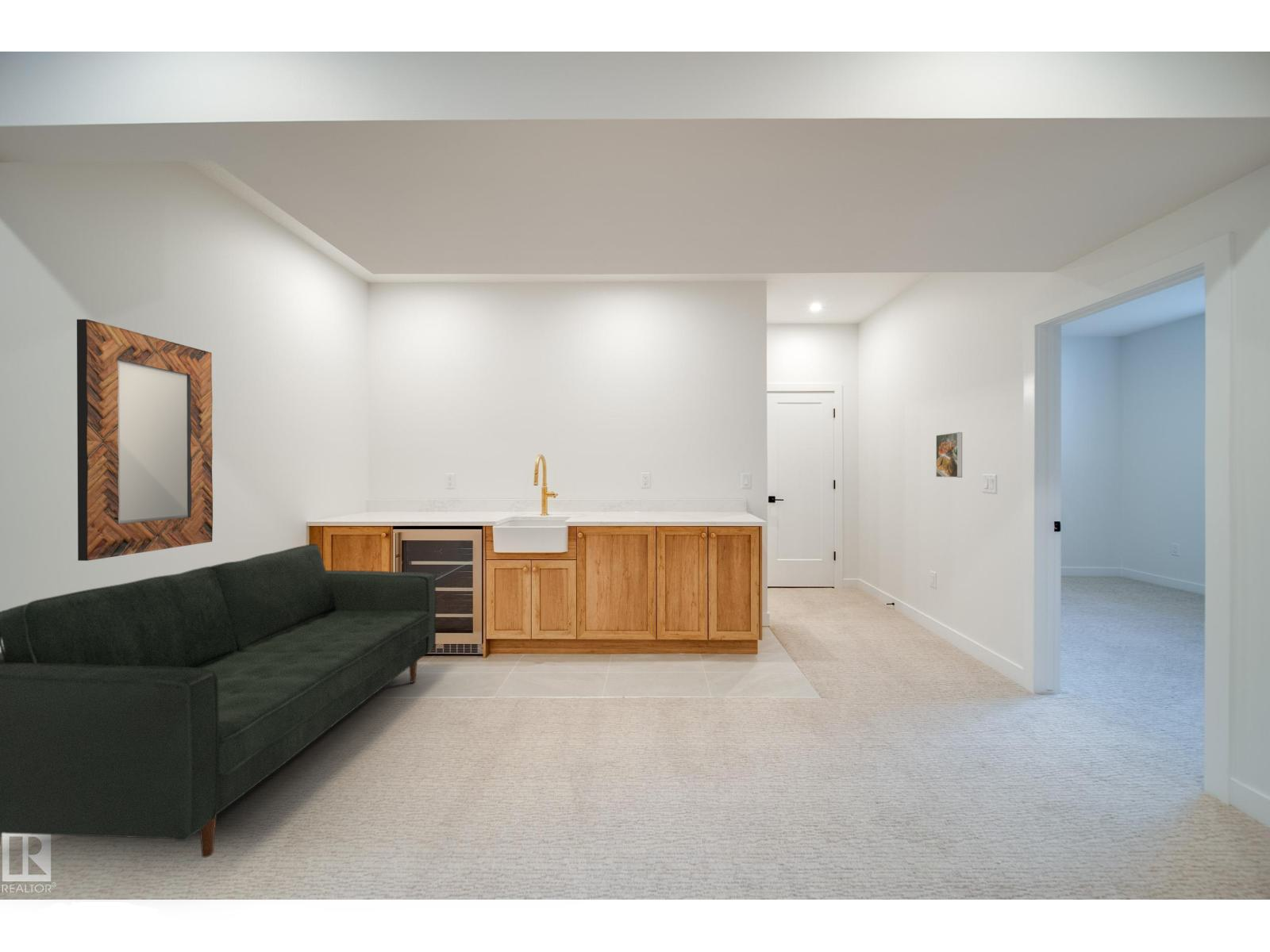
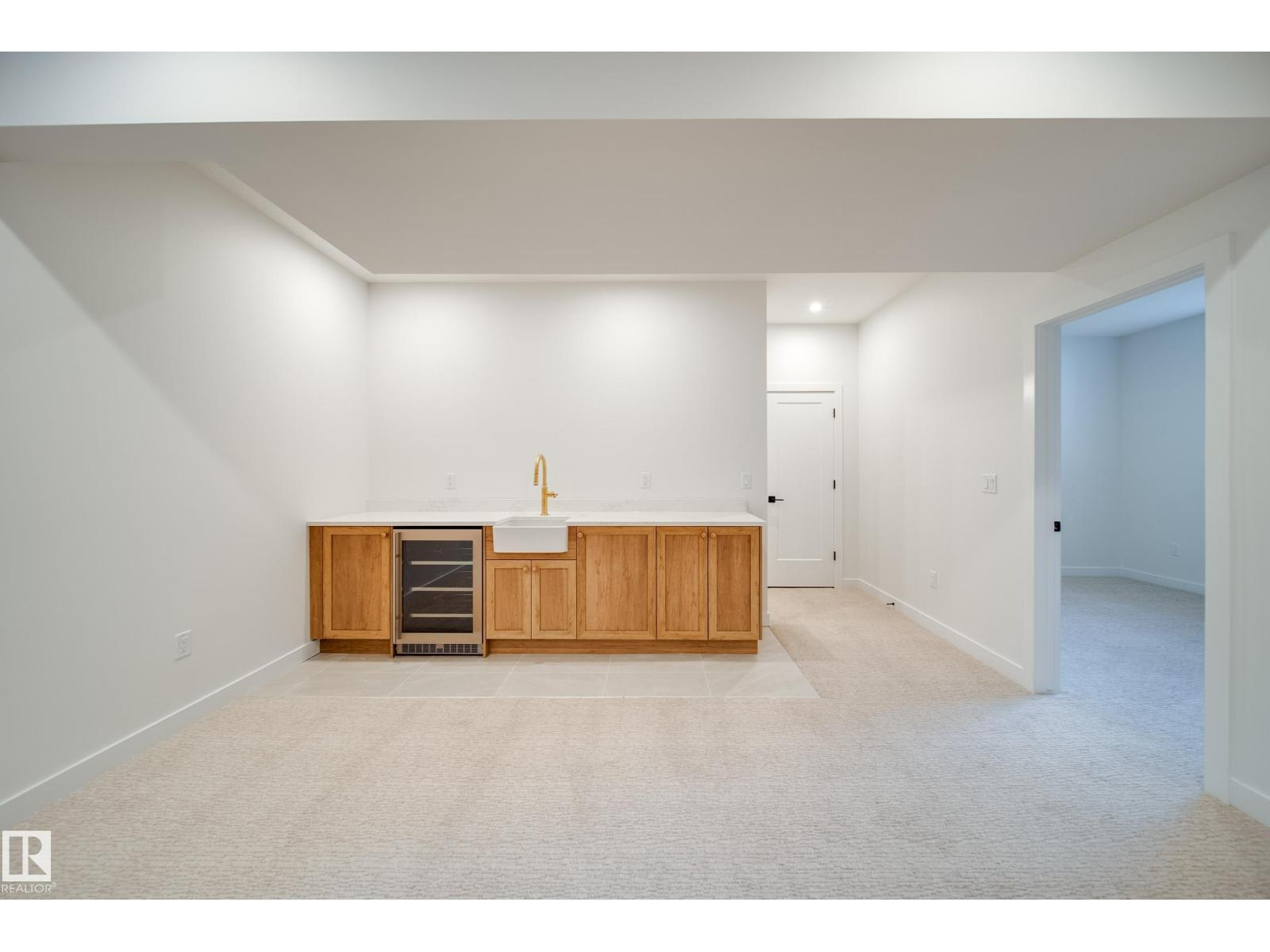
- home mirror [76,318,214,562]
- sofa [0,543,437,858]
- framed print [935,432,963,478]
